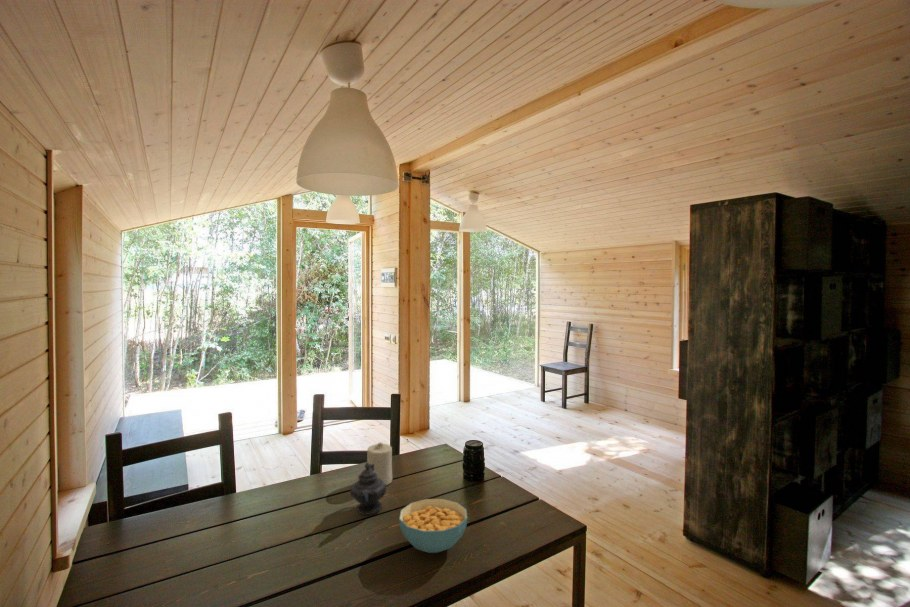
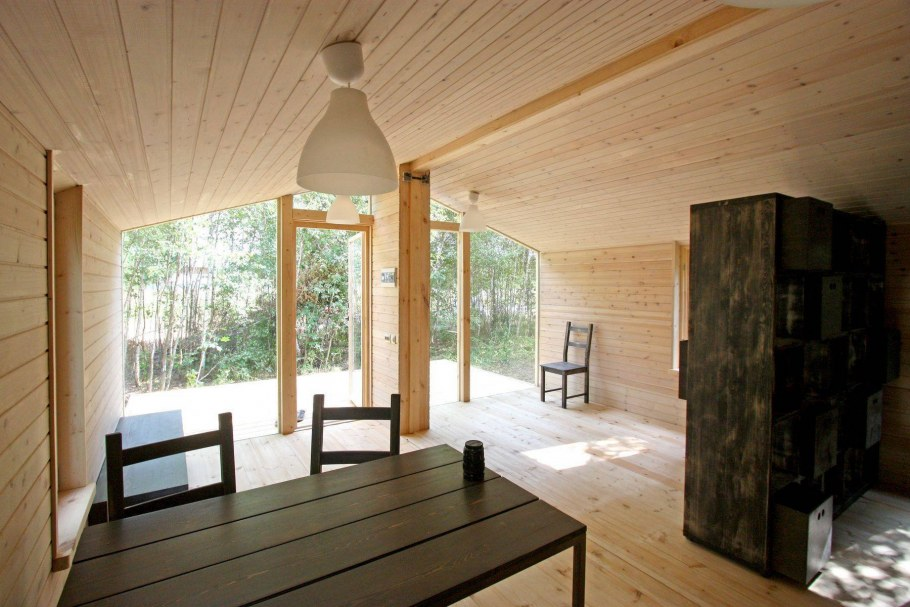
- candle [366,441,393,486]
- cereal bowl [398,498,468,554]
- teapot [349,461,388,516]
